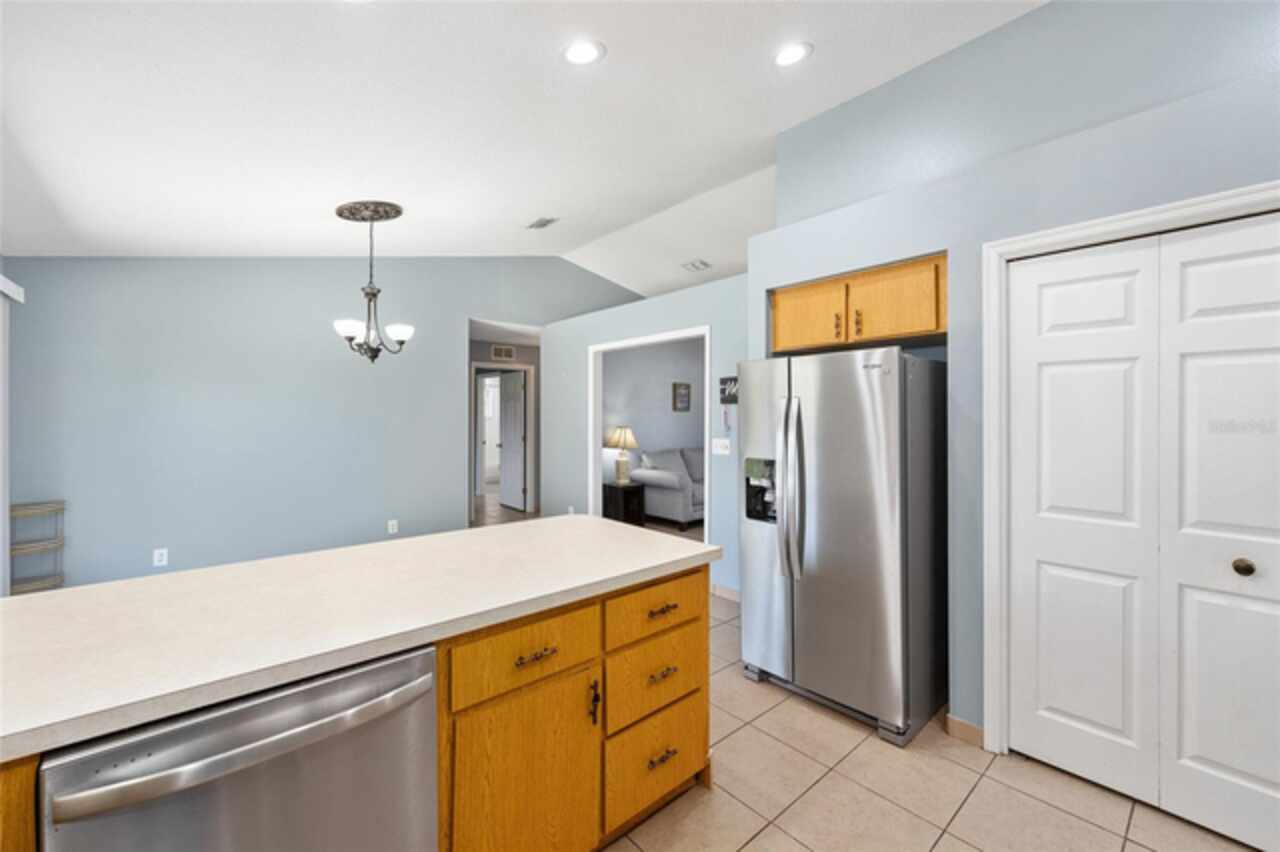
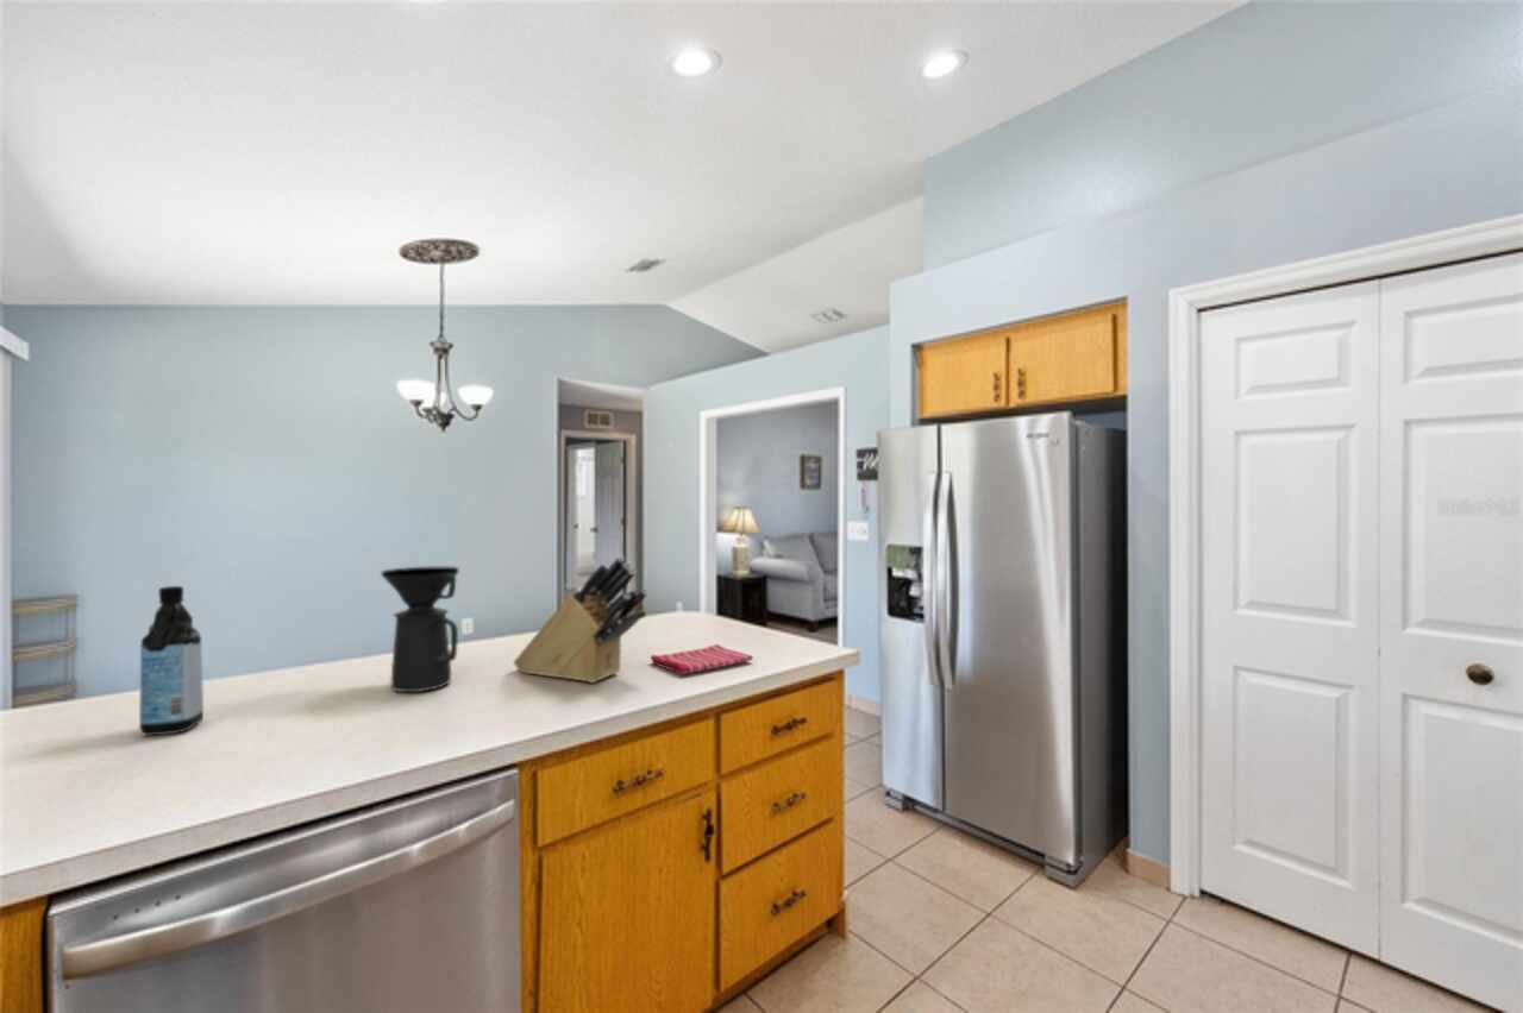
+ water bottle [138,585,205,737]
+ dish towel [650,643,754,675]
+ knife block [513,554,650,684]
+ coffee maker [380,566,460,693]
